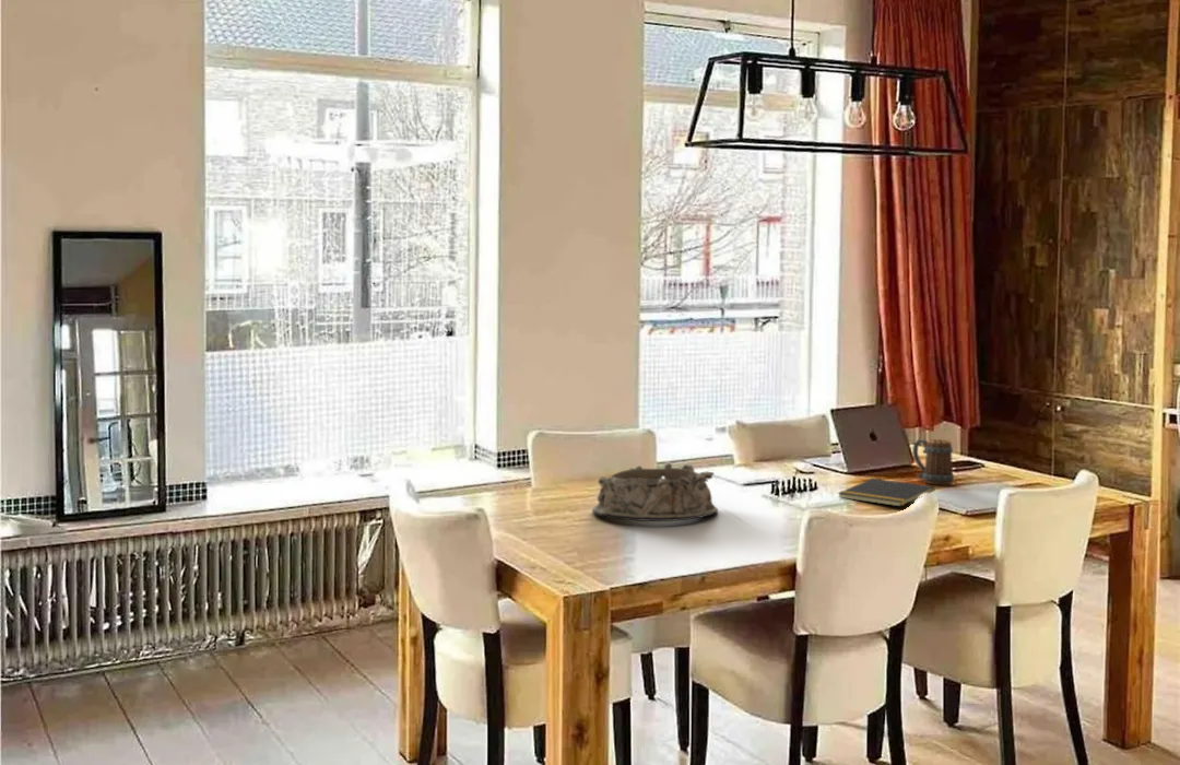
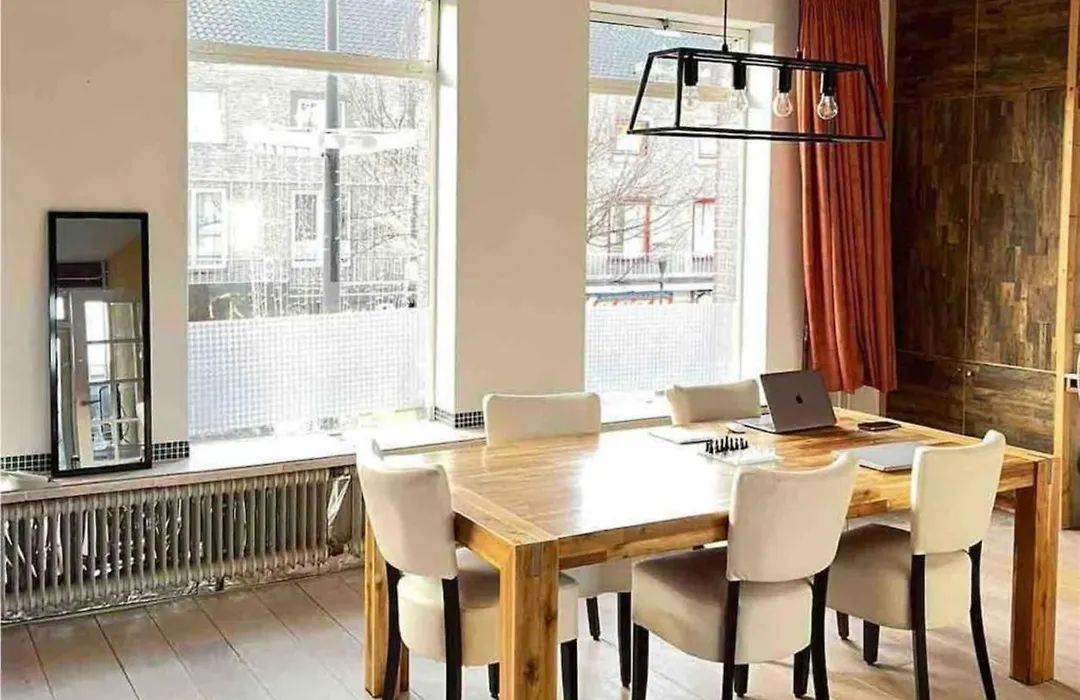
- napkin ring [591,462,719,522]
- mug [911,438,955,485]
- notepad [837,478,935,507]
